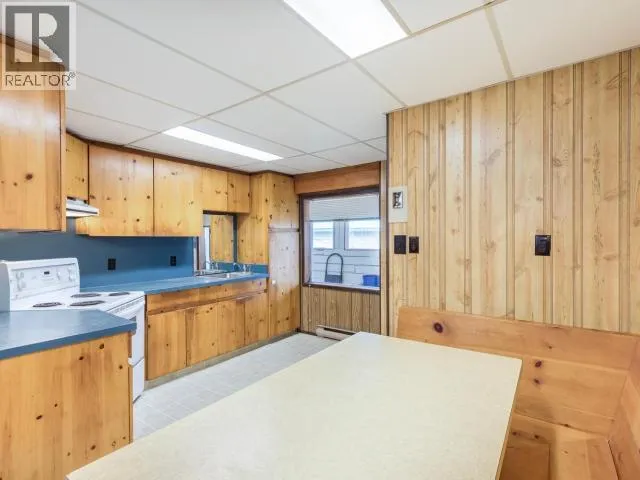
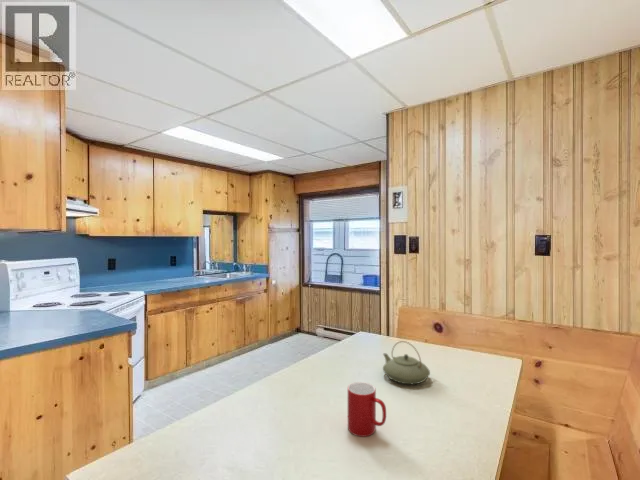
+ teapot [382,340,431,385]
+ cup [347,381,387,438]
